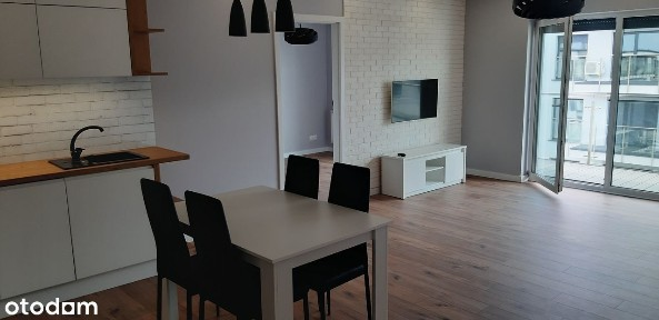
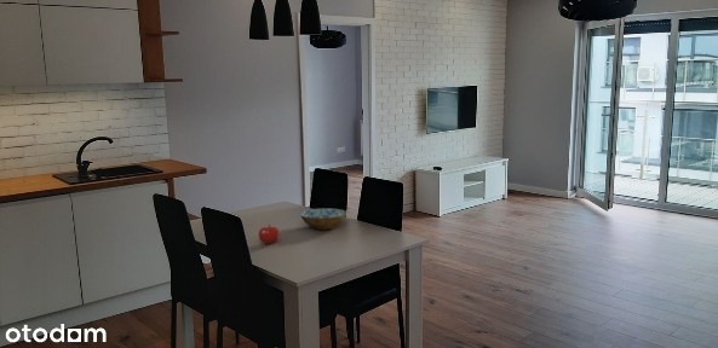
+ bowl [299,208,347,231]
+ fruit [258,224,281,245]
